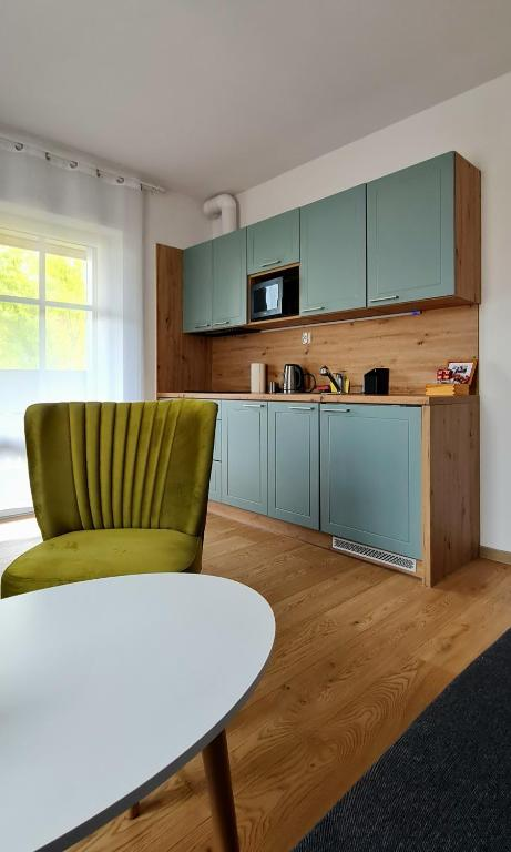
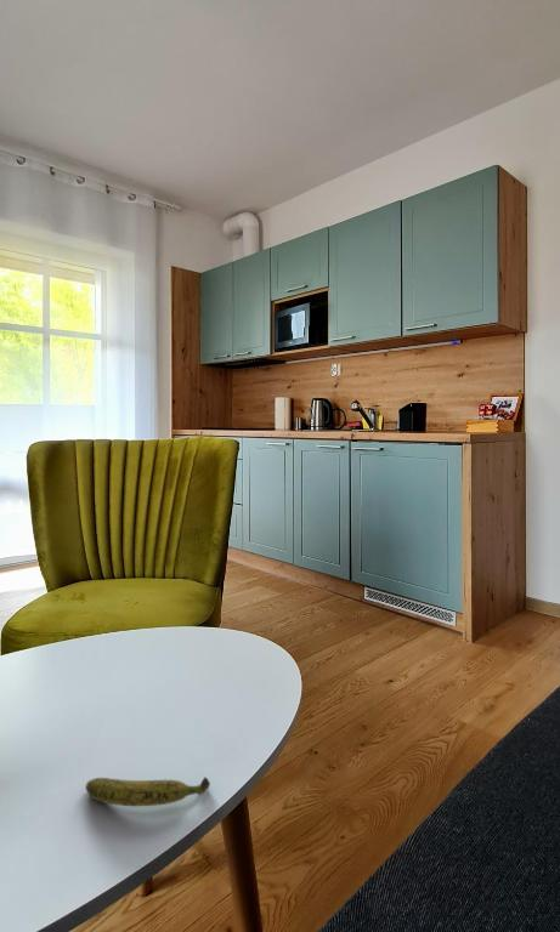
+ banana [84,775,211,807]
